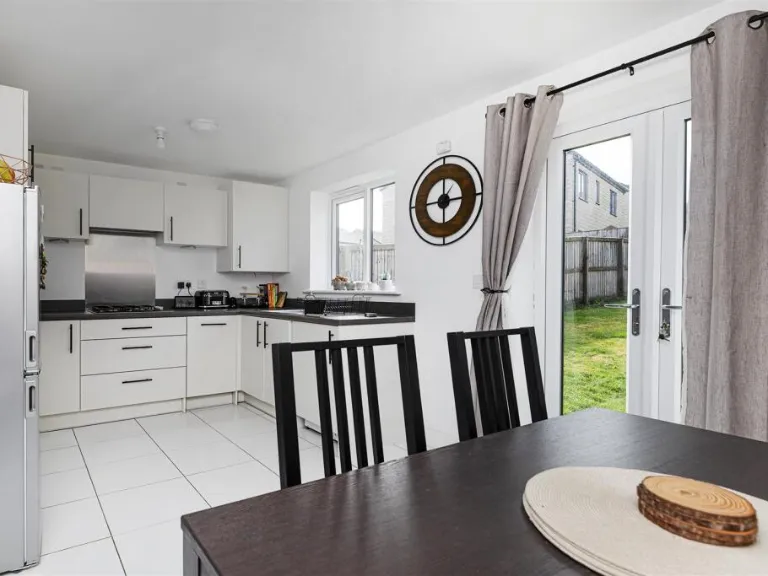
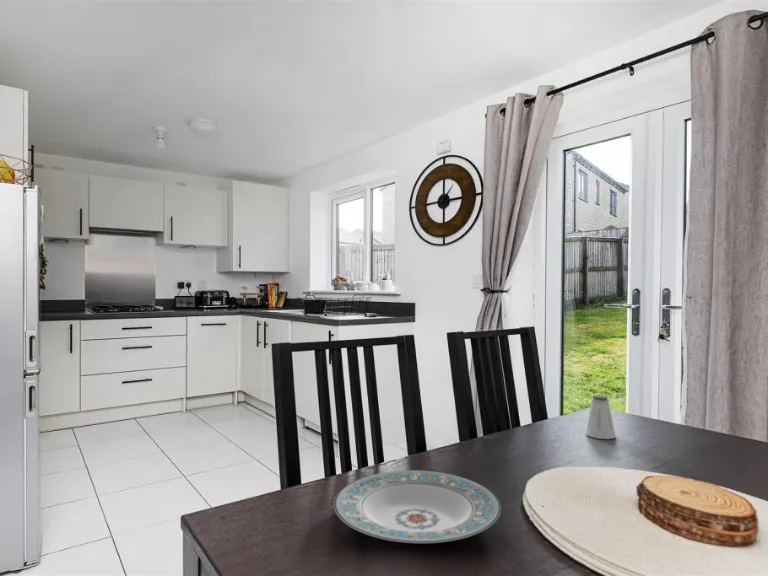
+ plate [333,469,502,544]
+ saltshaker [584,394,617,440]
